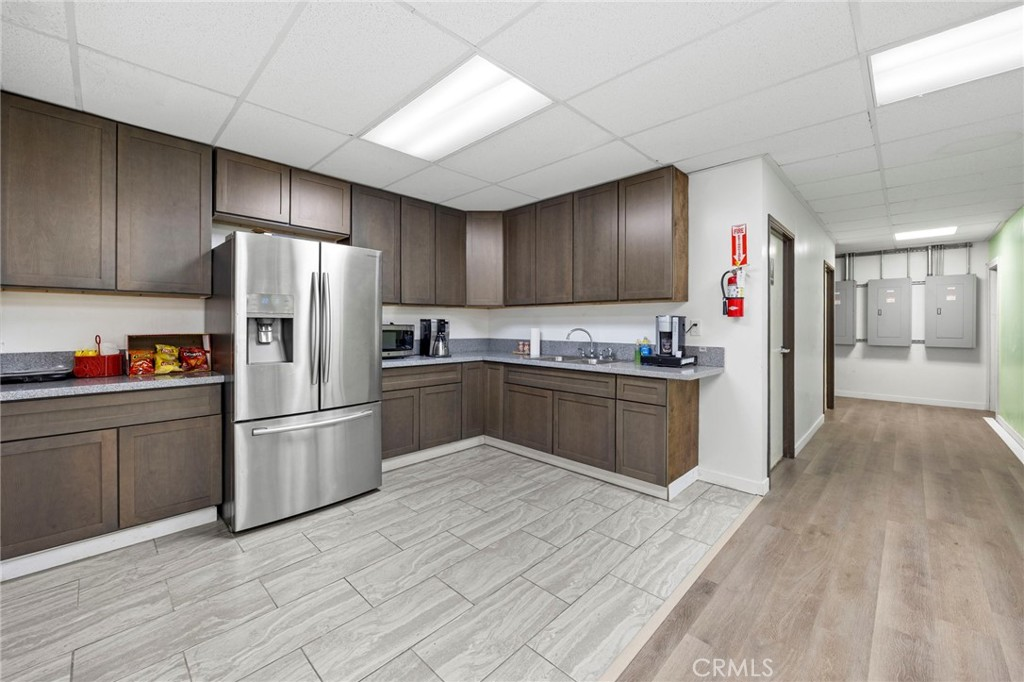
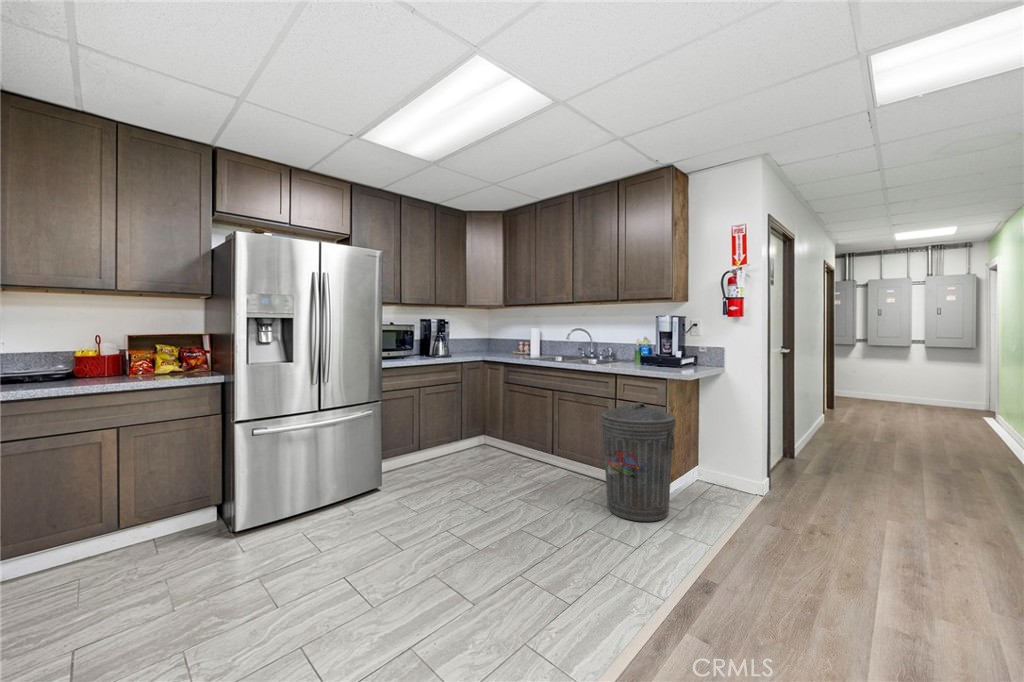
+ trash can [600,402,677,522]
